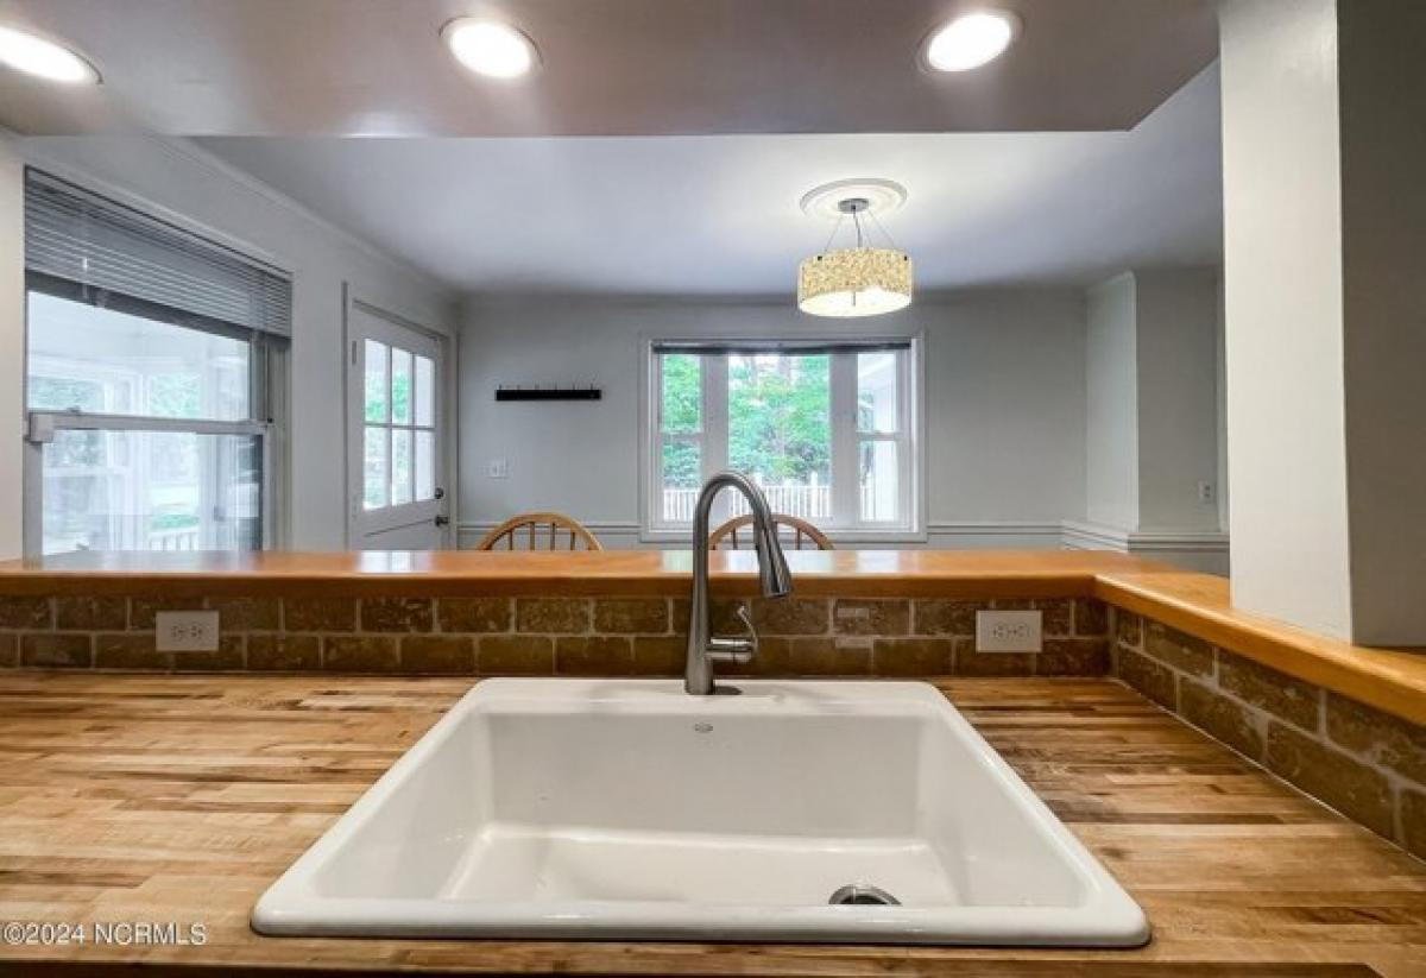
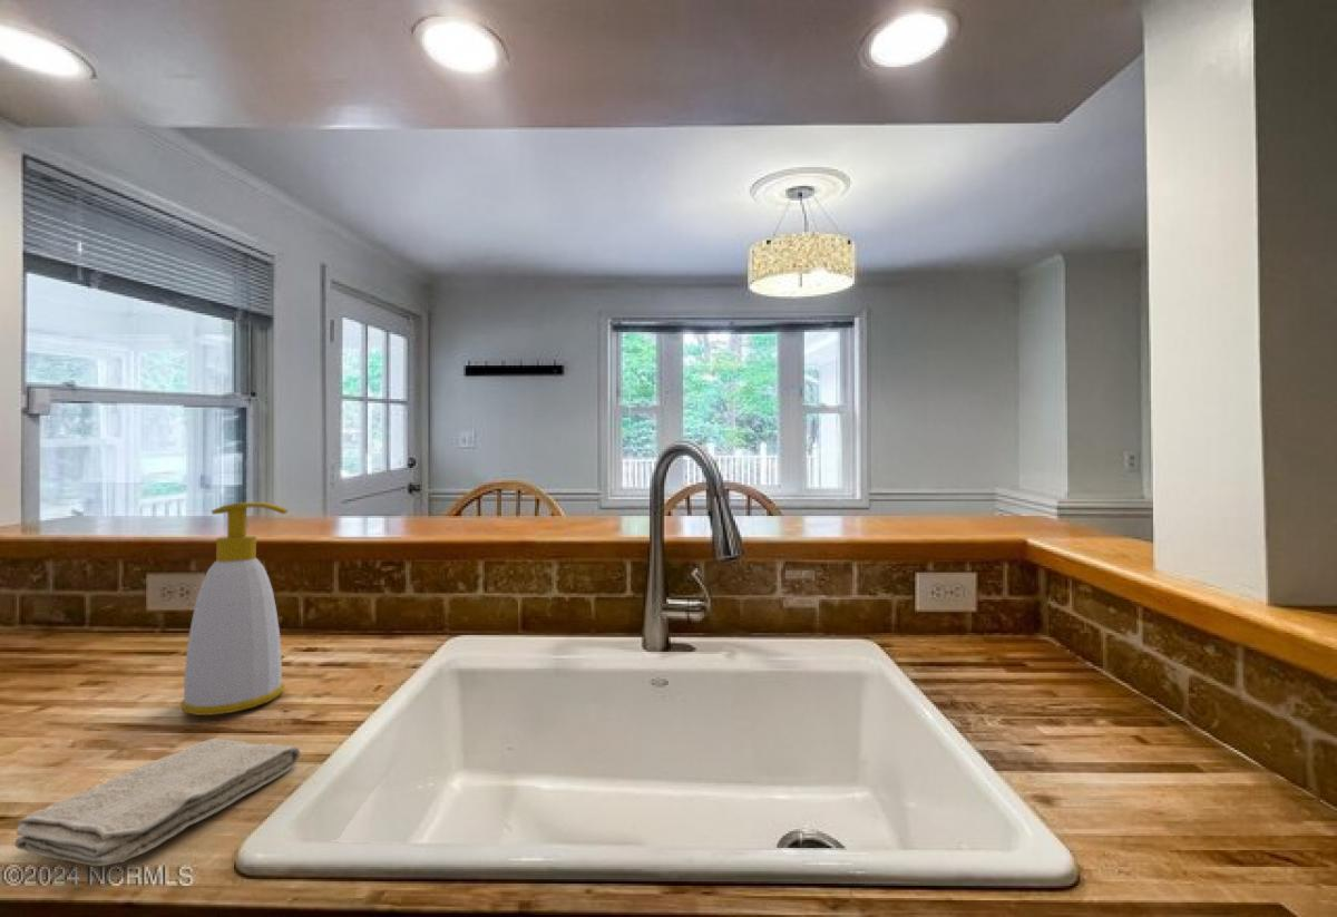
+ soap bottle [179,501,289,716]
+ washcloth [14,738,302,867]
